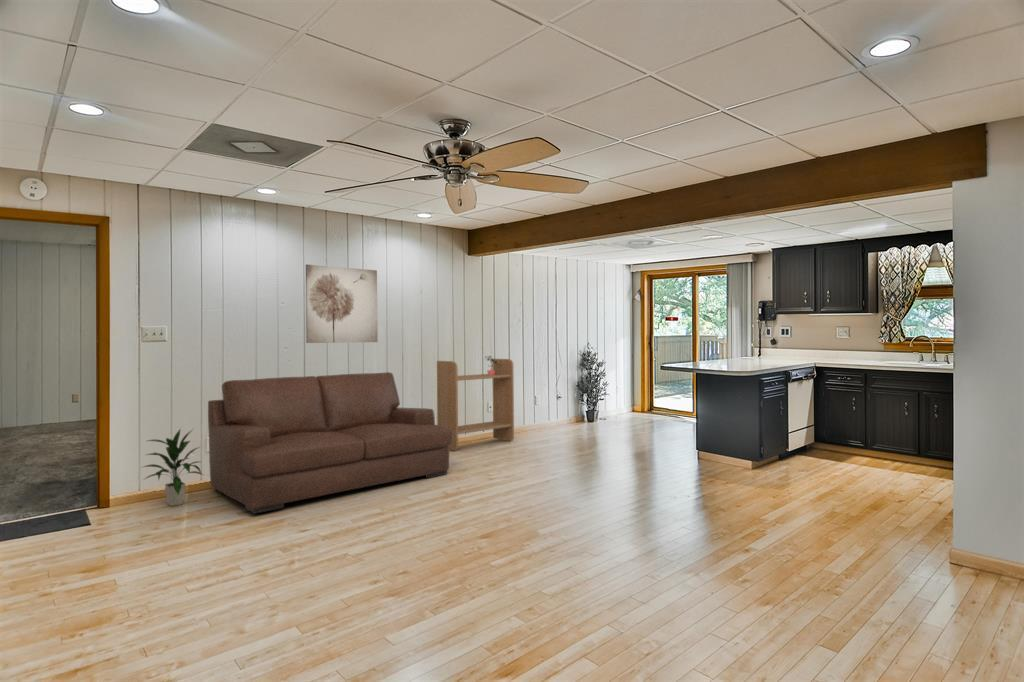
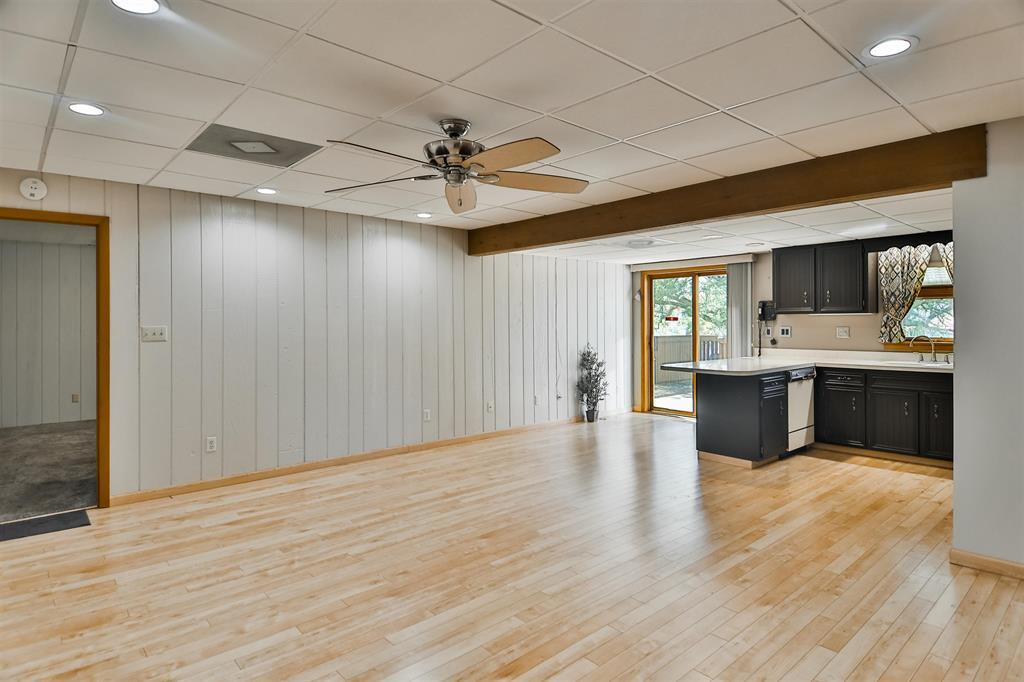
- potted plant [484,355,501,375]
- bookshelf [436,358,515,452]
- wall art [305,264,379,344]
- sofa [207,371,452,515]
- indoor plant [139,427,204,507]
